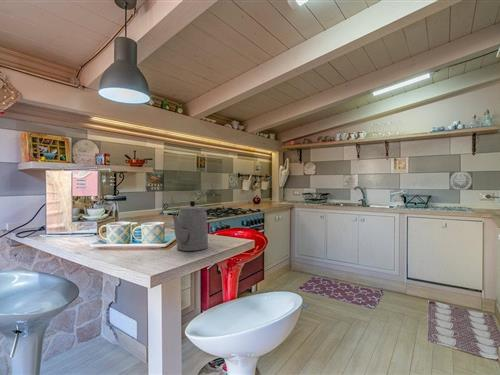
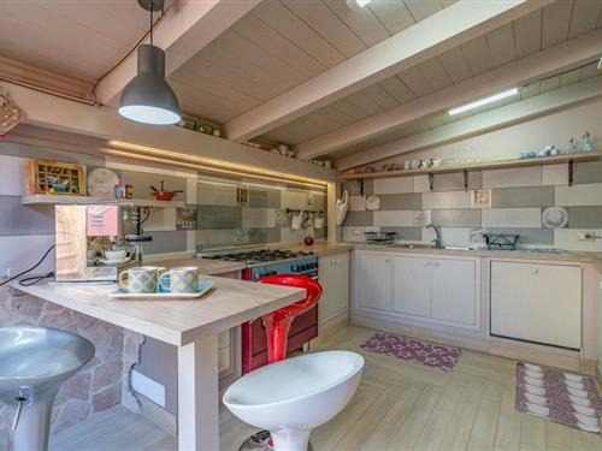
- teapot [171,200,209,252]
